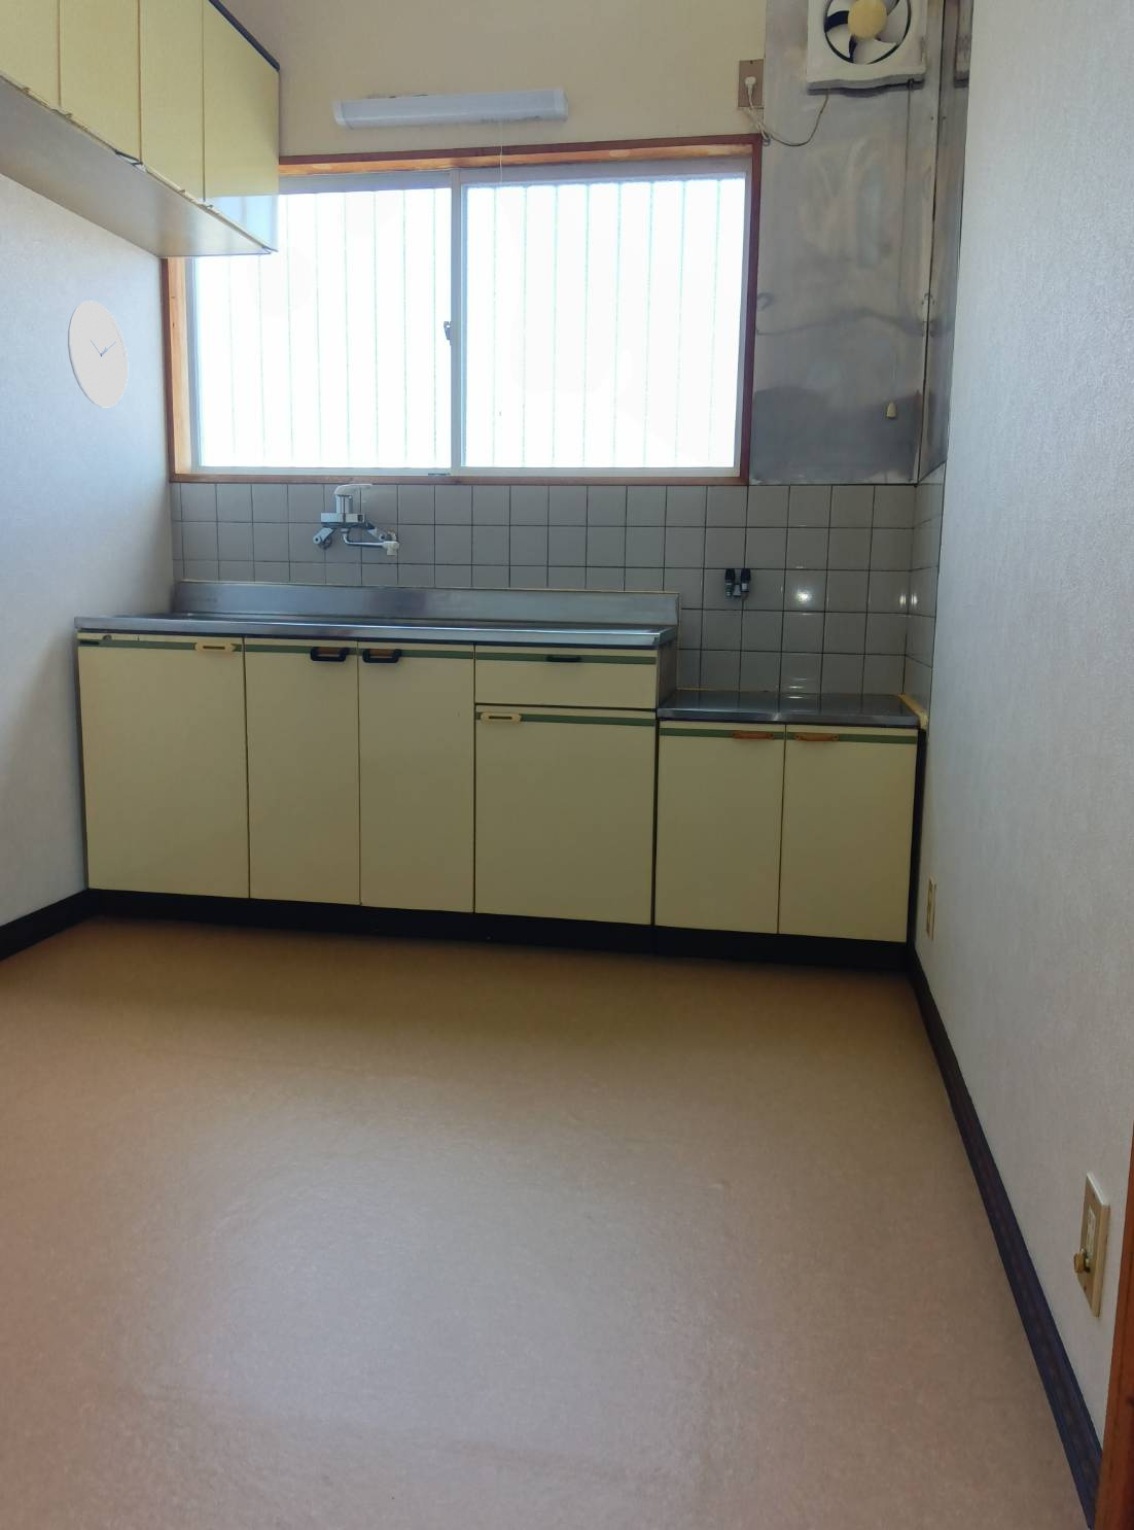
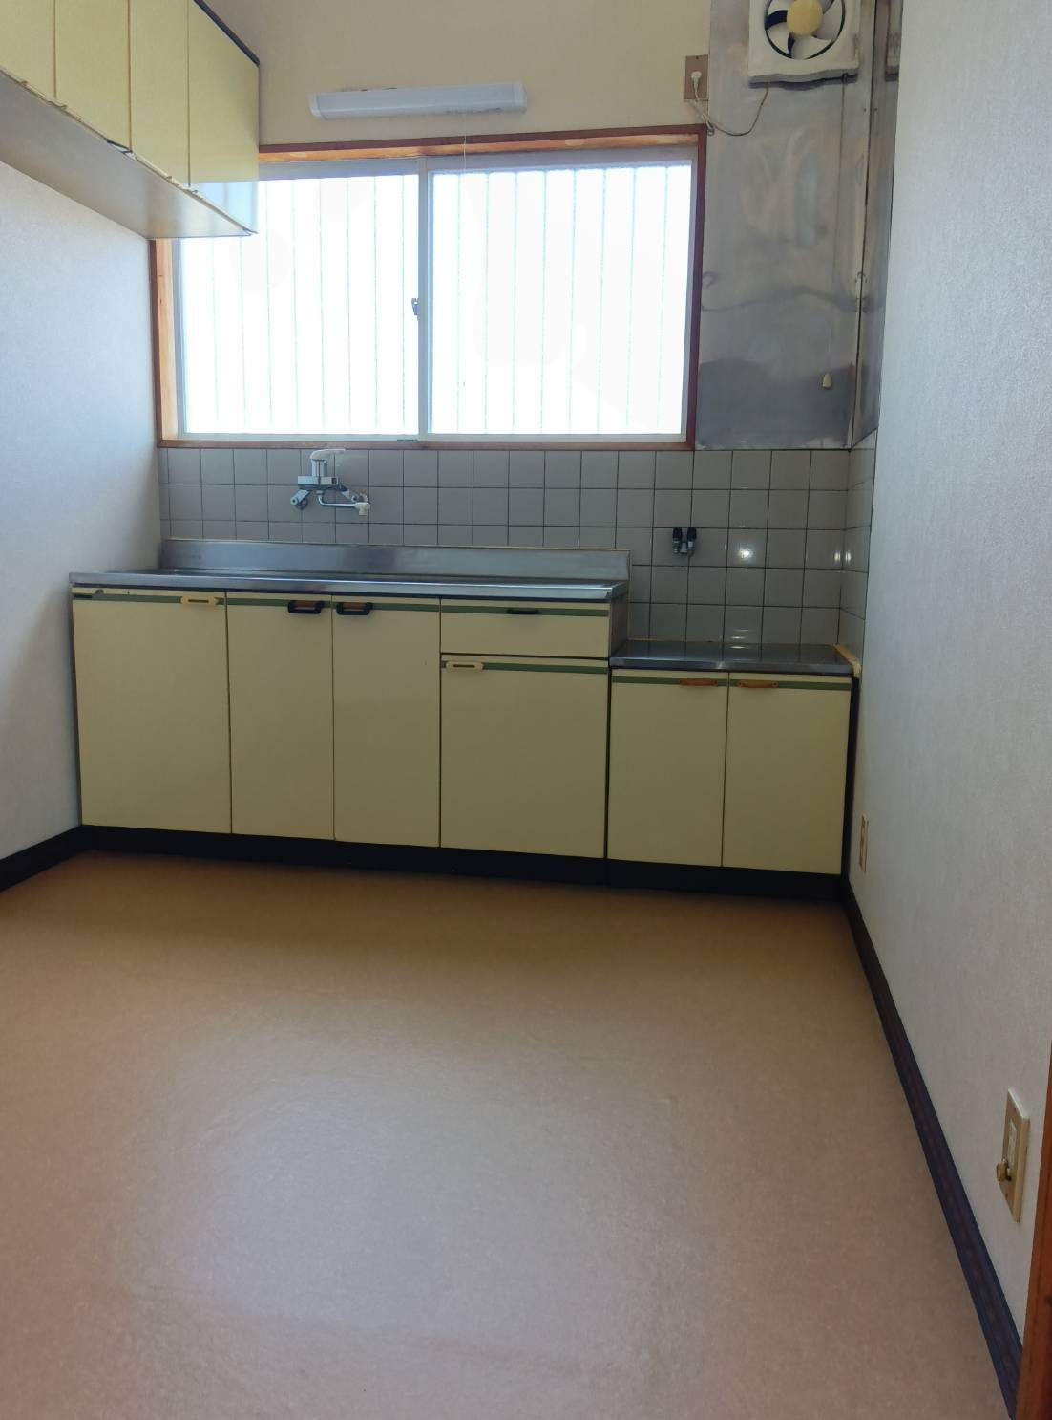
- wall clock [67,299,129,408]
